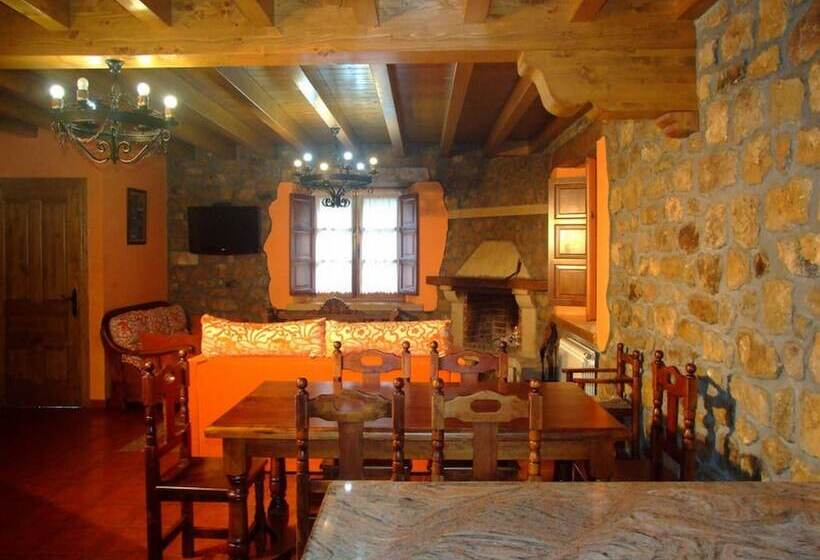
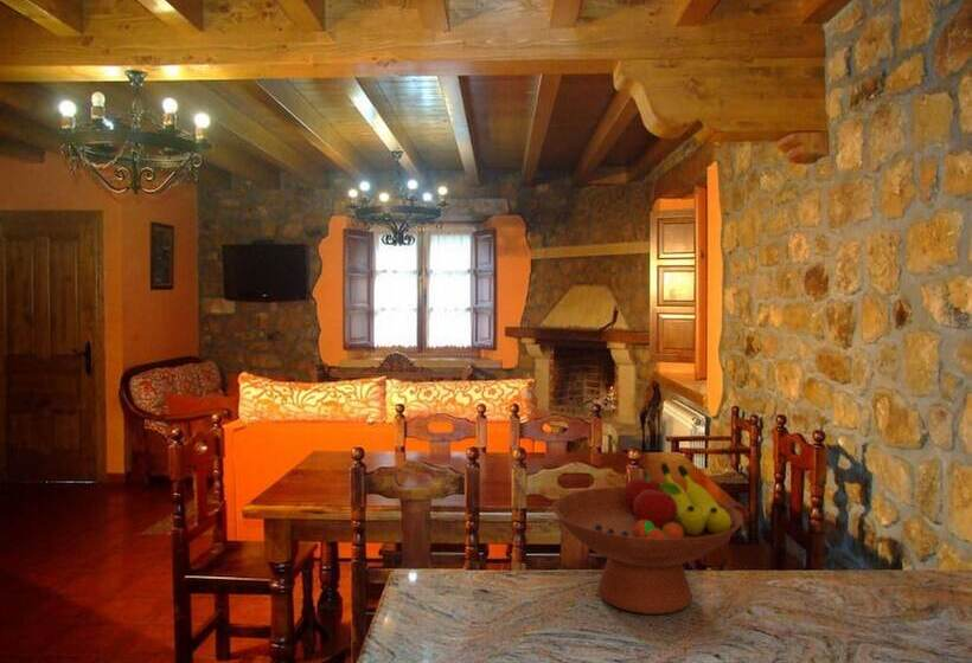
+ fruit bowl [551,462,744,616]
